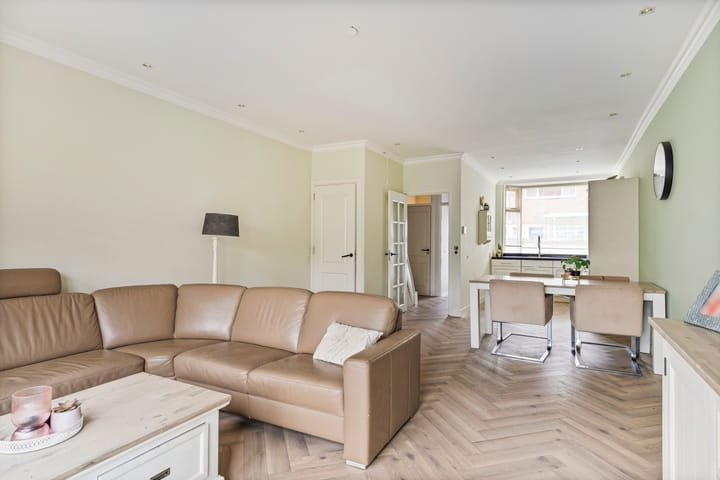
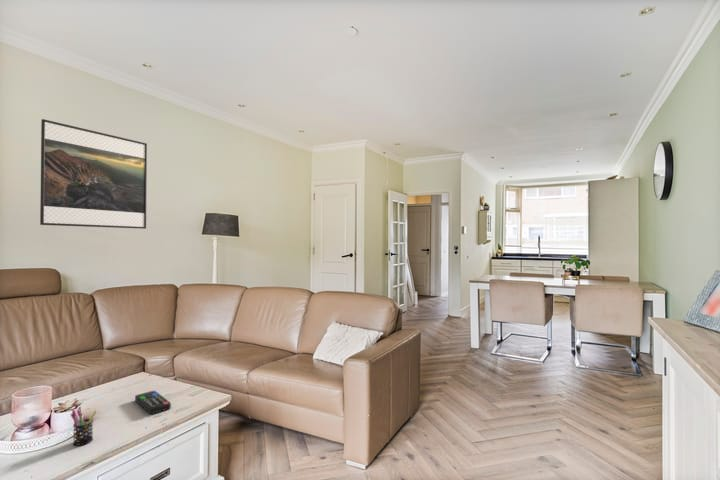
+ pen holder [70,409,98,447]
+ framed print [39,118,148,230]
+ remote control [134,390,172,415]
